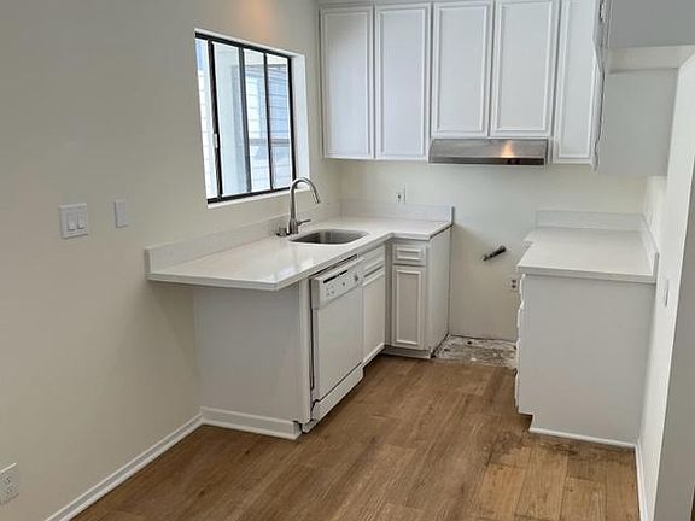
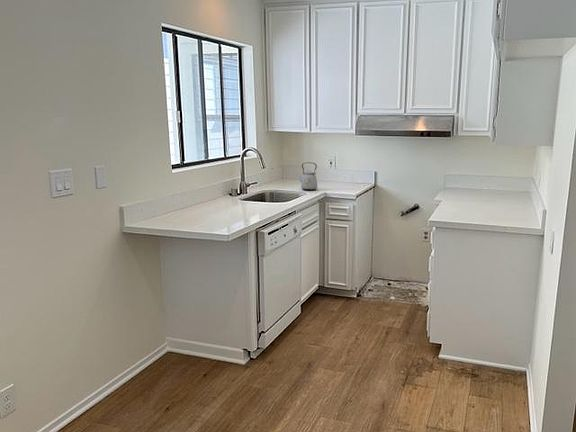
+ kettle [296,161,318,191]
